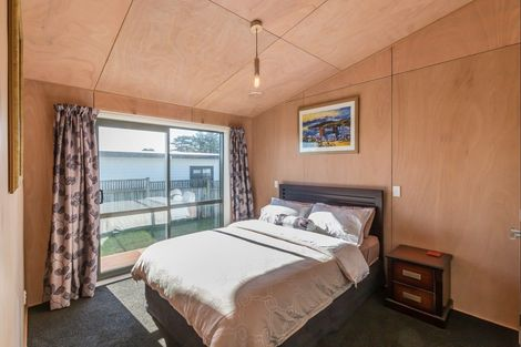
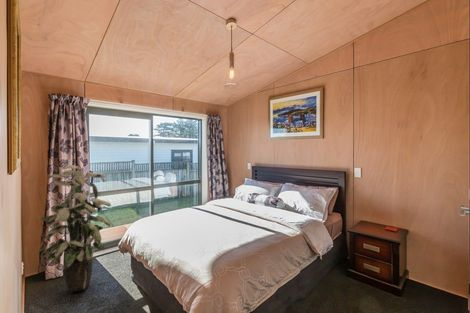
+ indoor plant [38,164,112,293]
